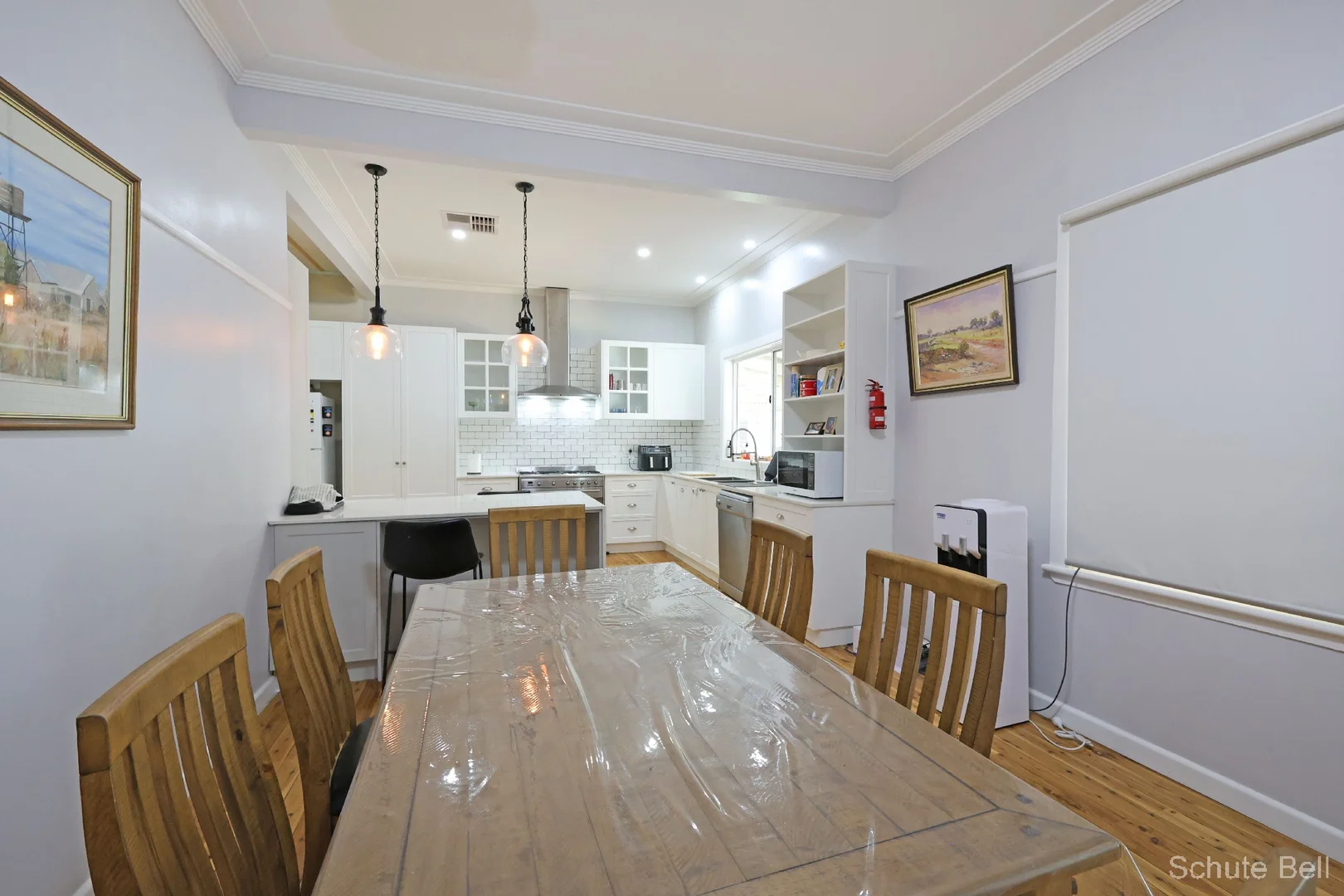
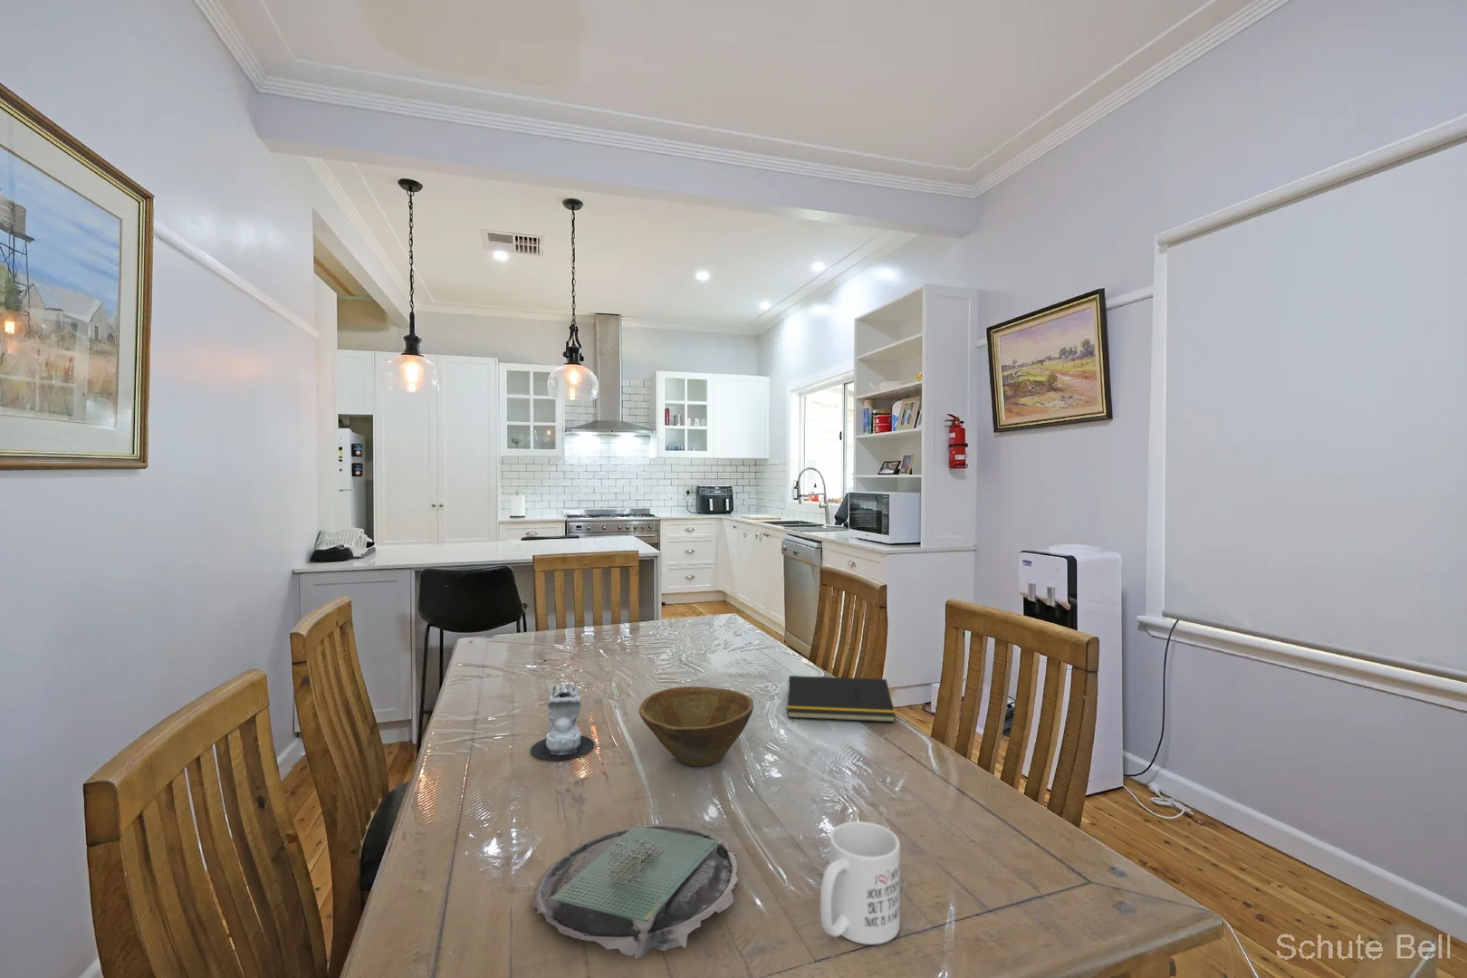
+ notepad [785,675,896,723]
+ mug [820,821,901,945]
+ candle [529,682,595,761]
+ plate [530,822,739,959]
+ bowl [639,685,754,767]
